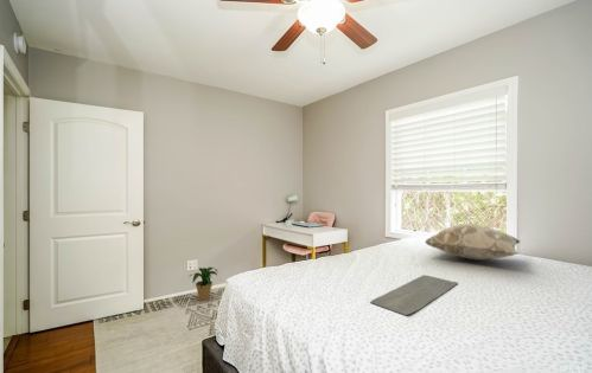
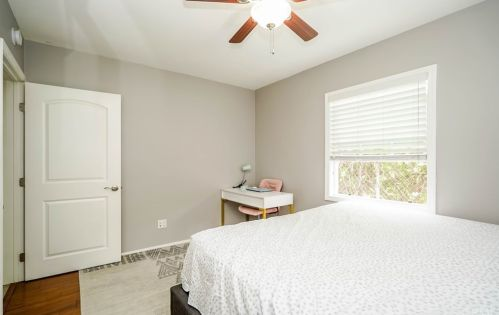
- decorative pillow [424,221,521,261]
- bath mat [370,275,459,316]
- potted plant [187,266,218,301]
